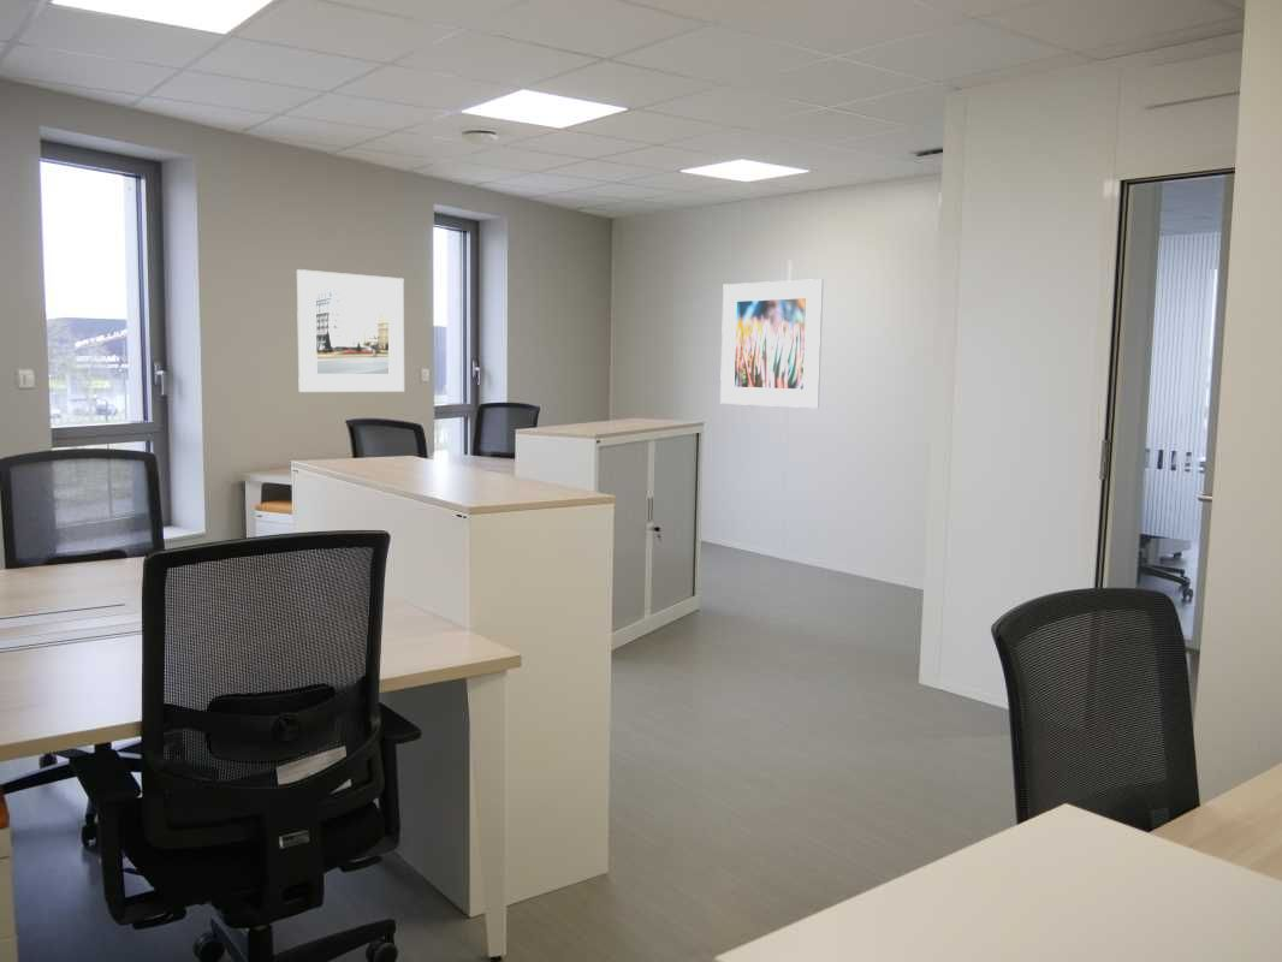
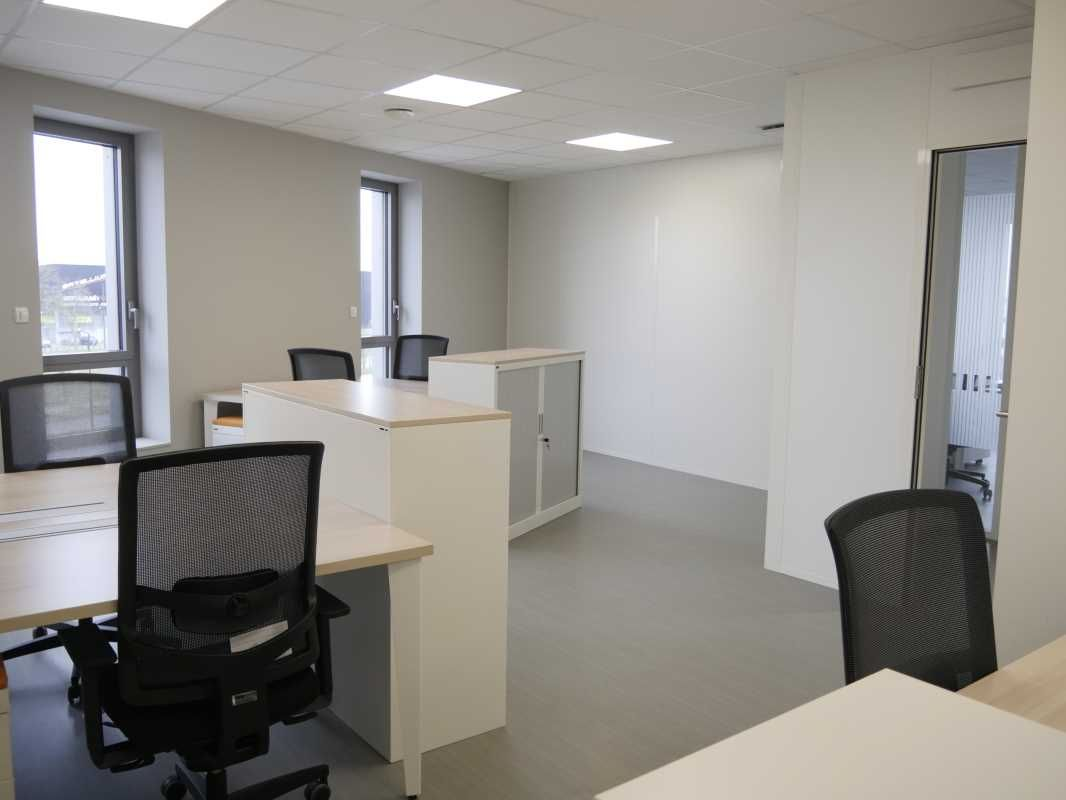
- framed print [296,268,405,393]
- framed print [719,278,825,409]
